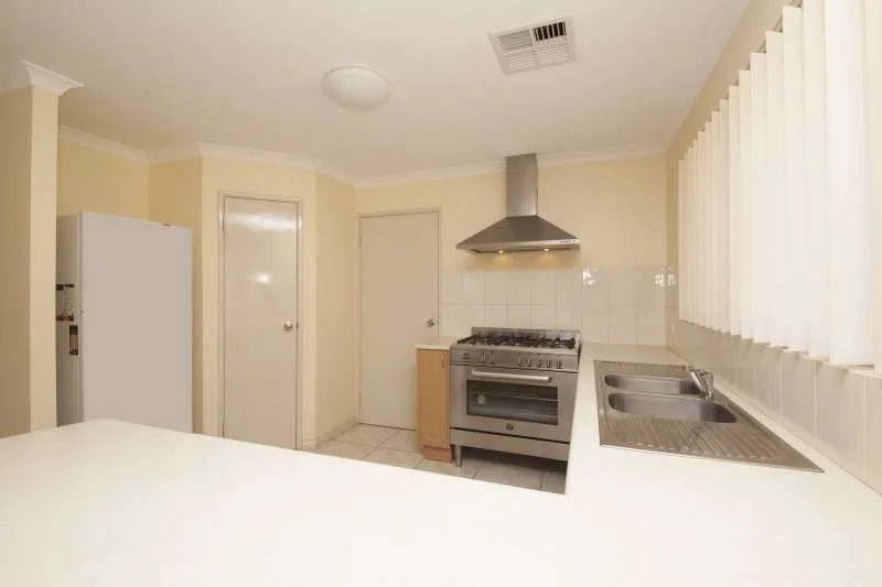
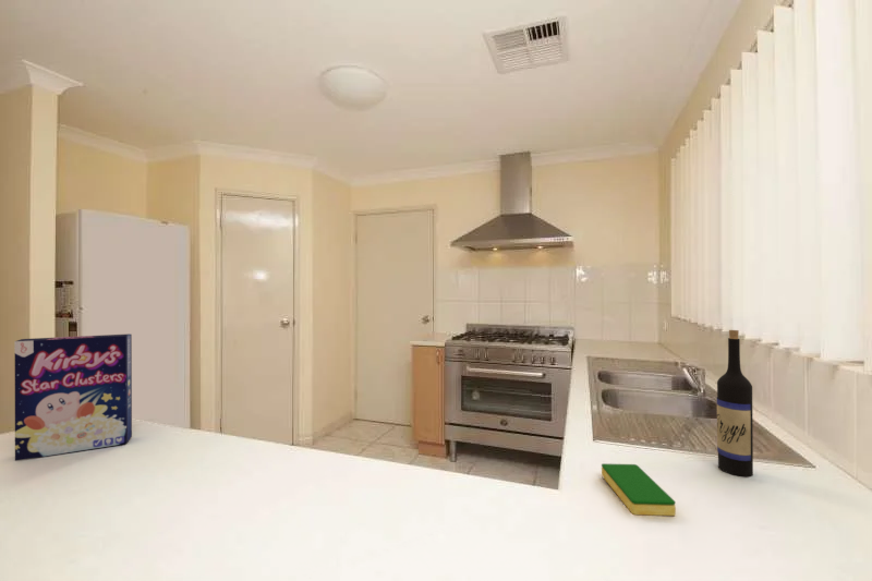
+ dish sponge [601,462,677,517]
+ wine bottle [716,329,754,477]
+ cereal box [13,332,133,461]
